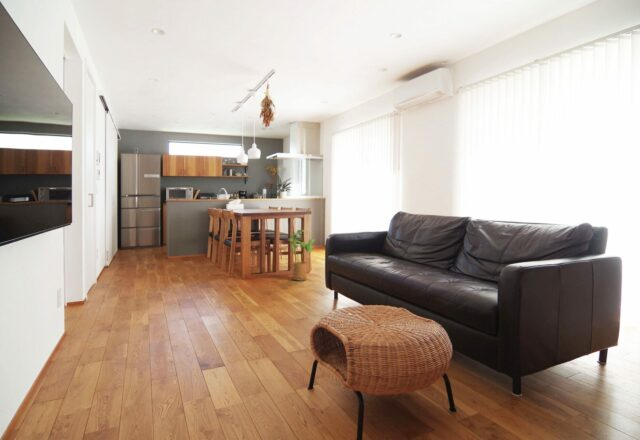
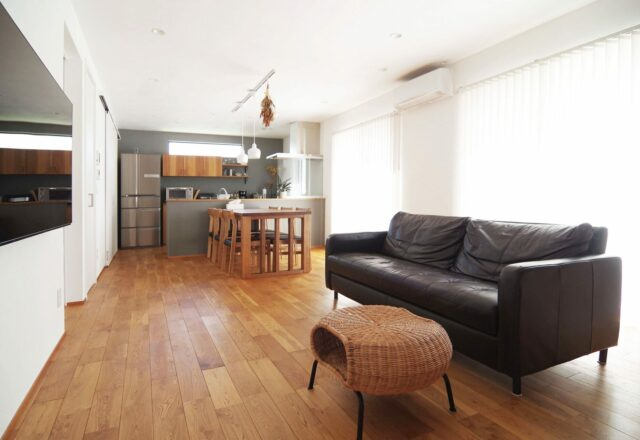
- house plant [287,229,317,282]
